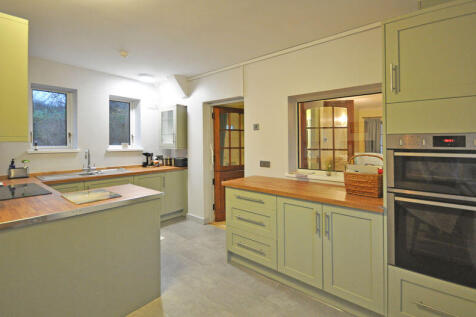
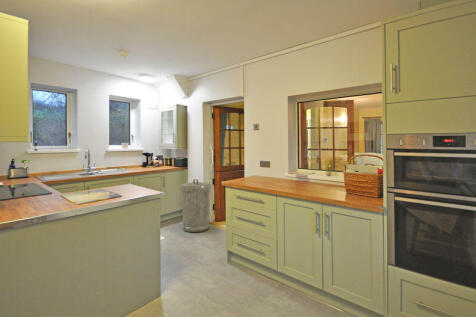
+ trash can [179,178,212,233]
